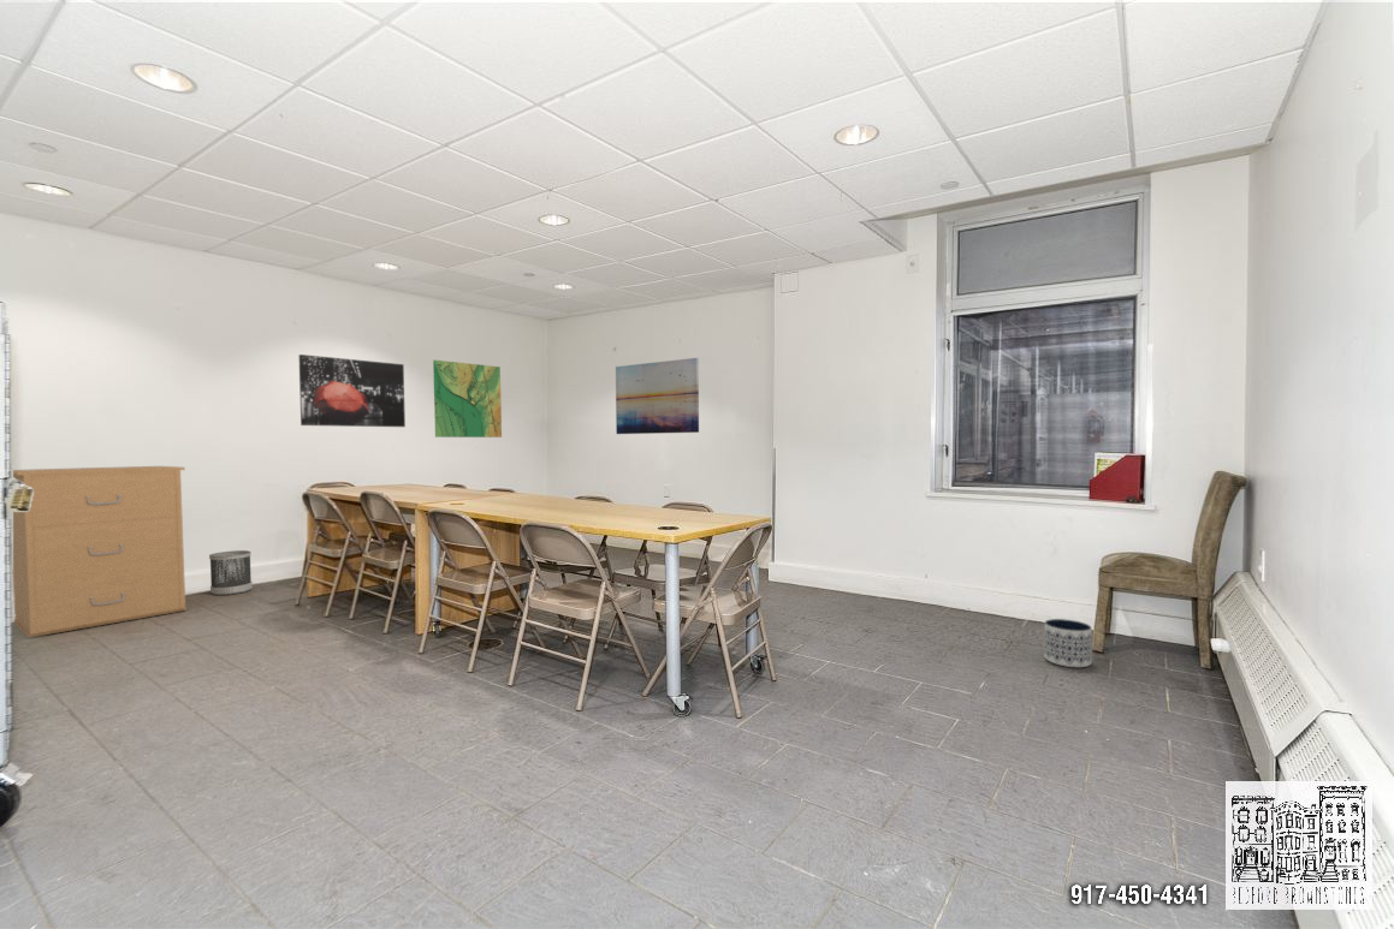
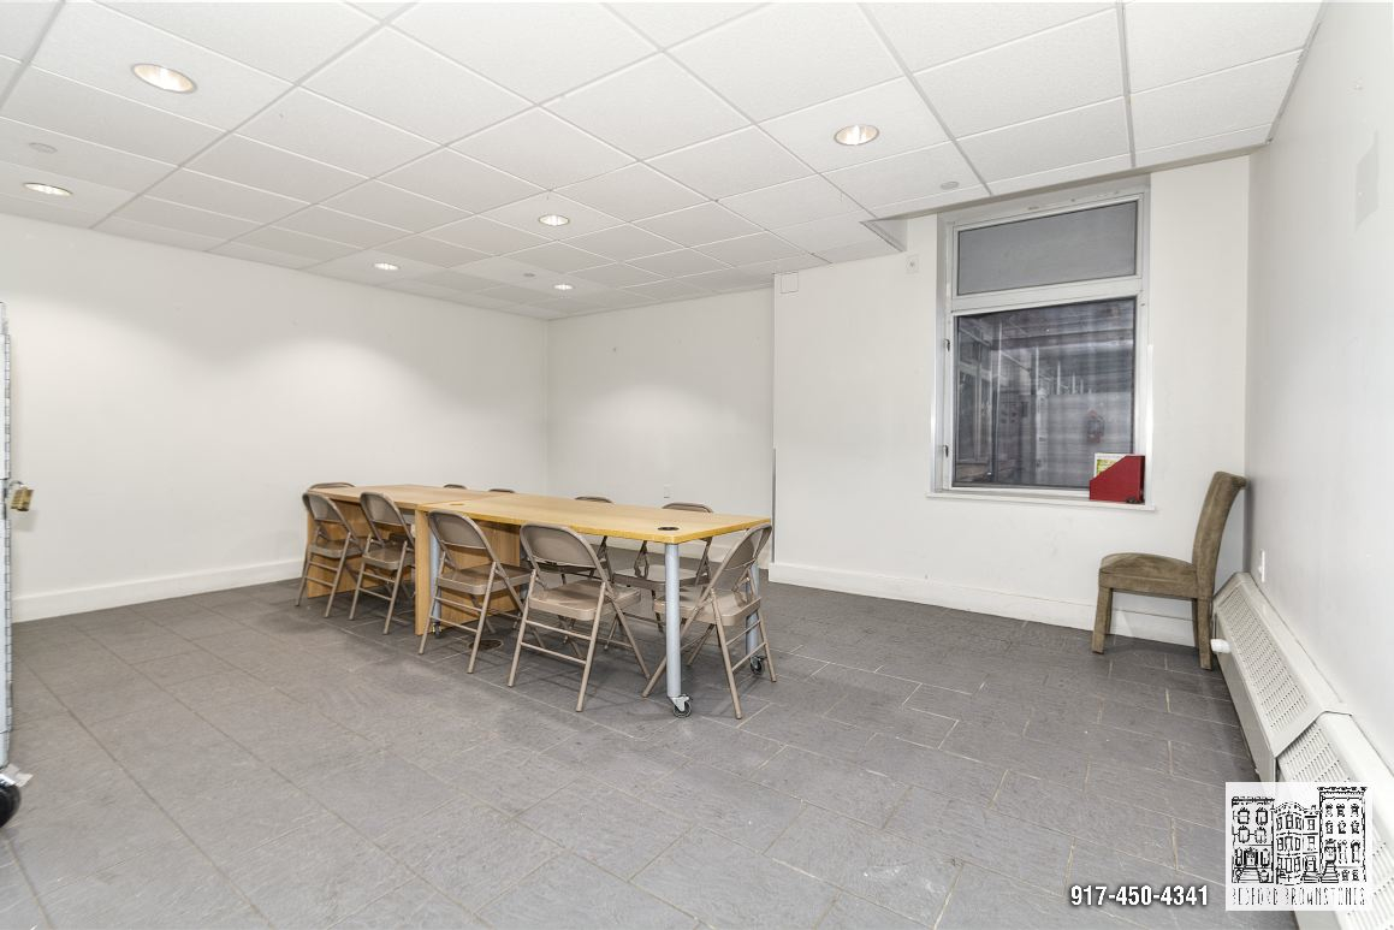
- wastebasket [208,549,254,596]
- wall art [615,357,700,435]
- wall art [298,353,407,428]
- filing cabinet [12,465,188,639]
- map [432,358,503,439]
- planter [1043,618,1093,668]
